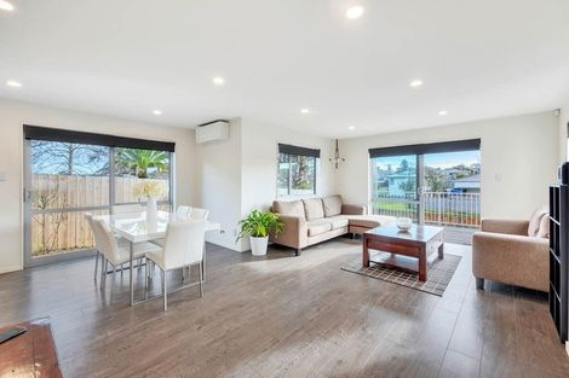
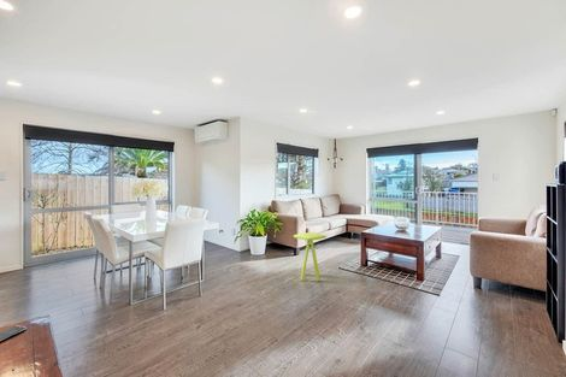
+ side table [293,231,328,282]
